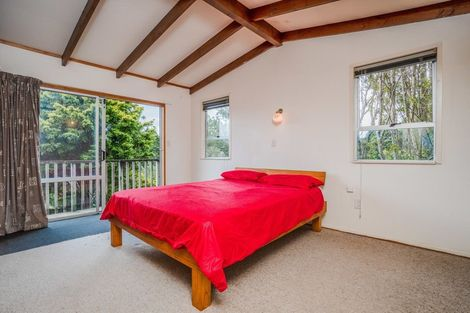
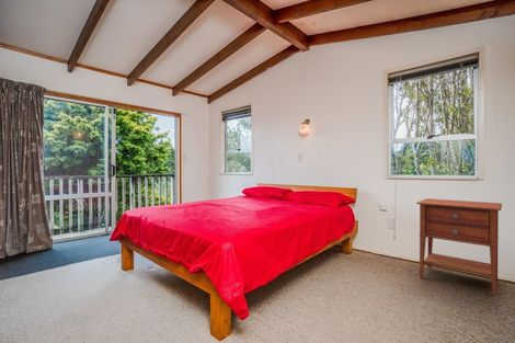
+ nightstand [415,197,503,297]
